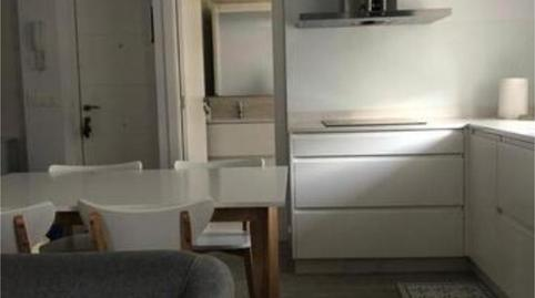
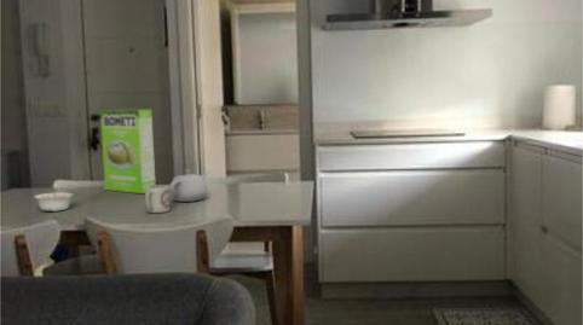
+ teapot [168,169,209,203]
+ cake mix box [99,109,156,195]
+ cup [144,184,172,214]
+ legume [33,187,75,213]
